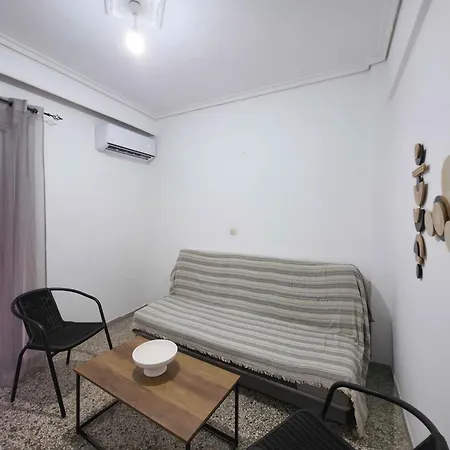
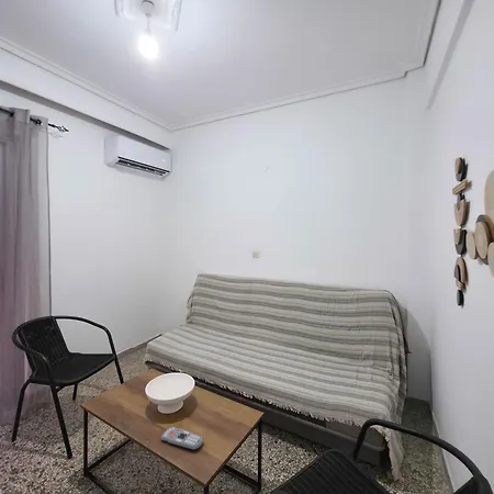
+ remote control [160,426,204,451]
